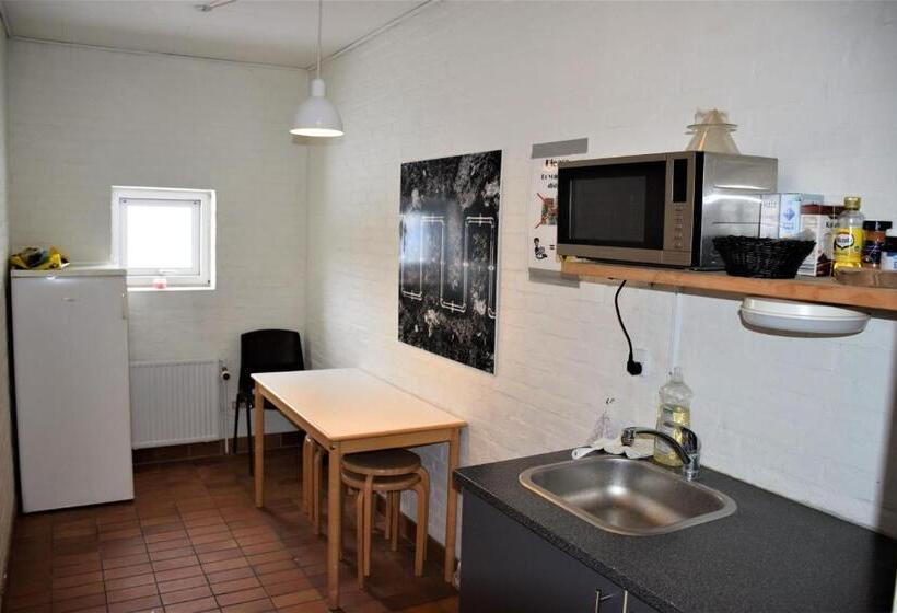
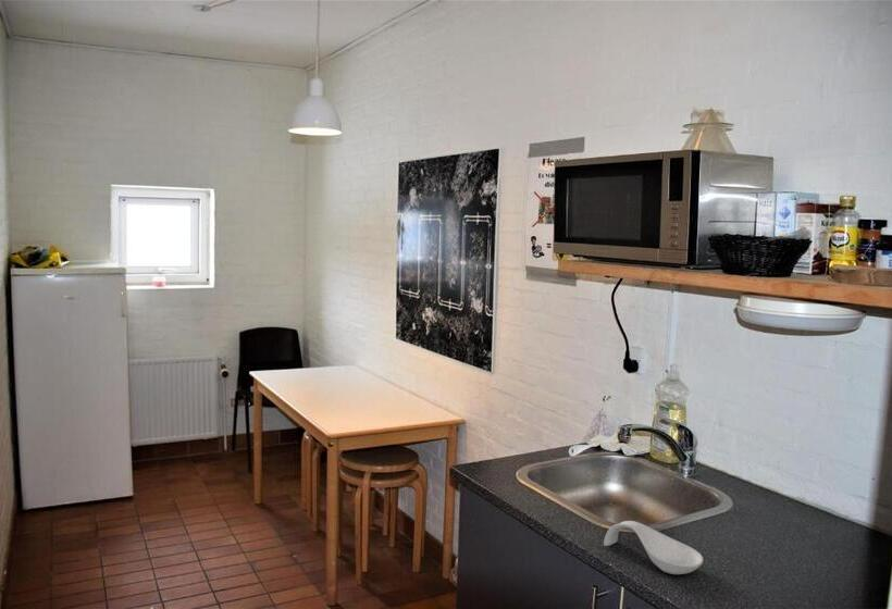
+ spoon rest [603,520,705,575]
